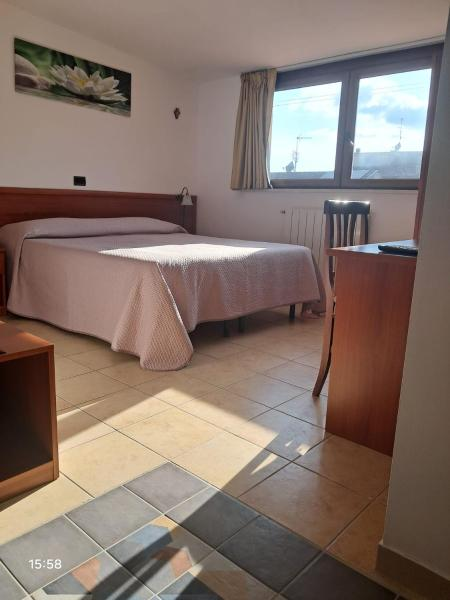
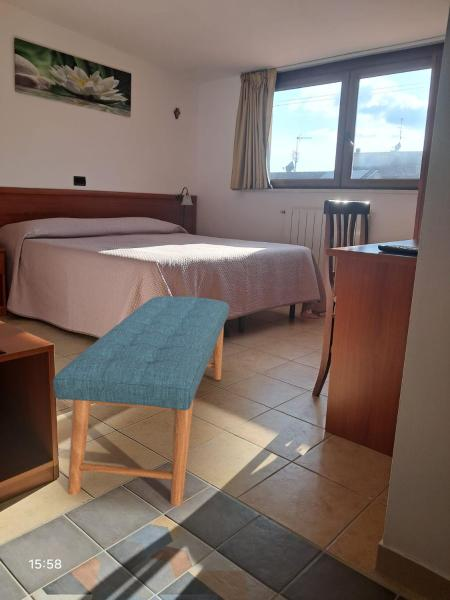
+ bench [52,295,230,506]
